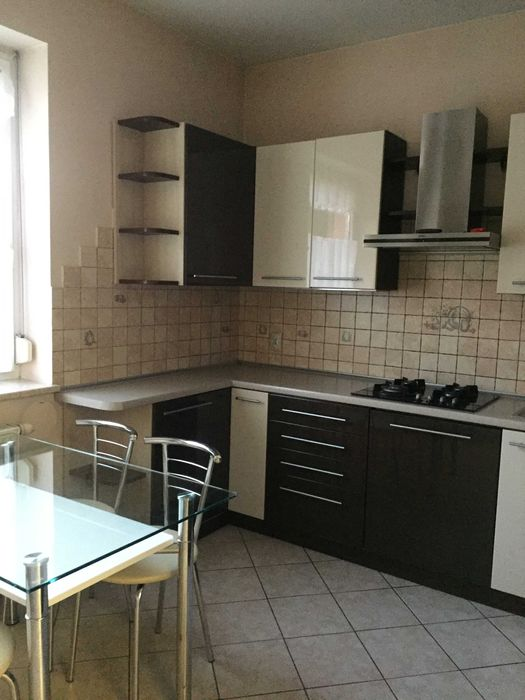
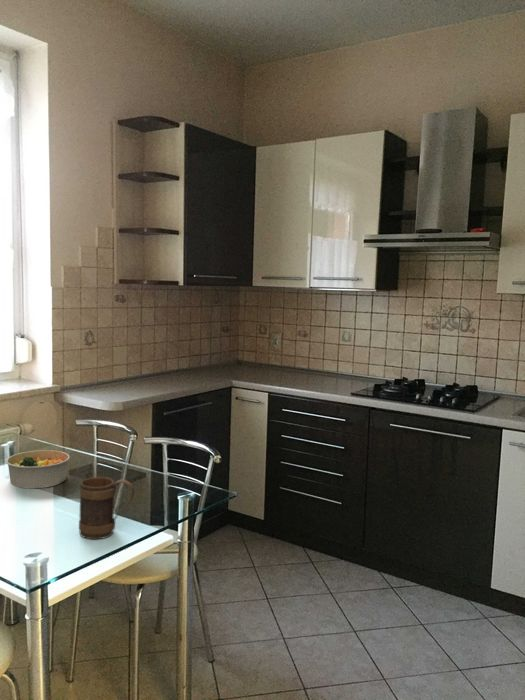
+ mug [78,476,135,540]
+ bowl [5,449,71,489]
